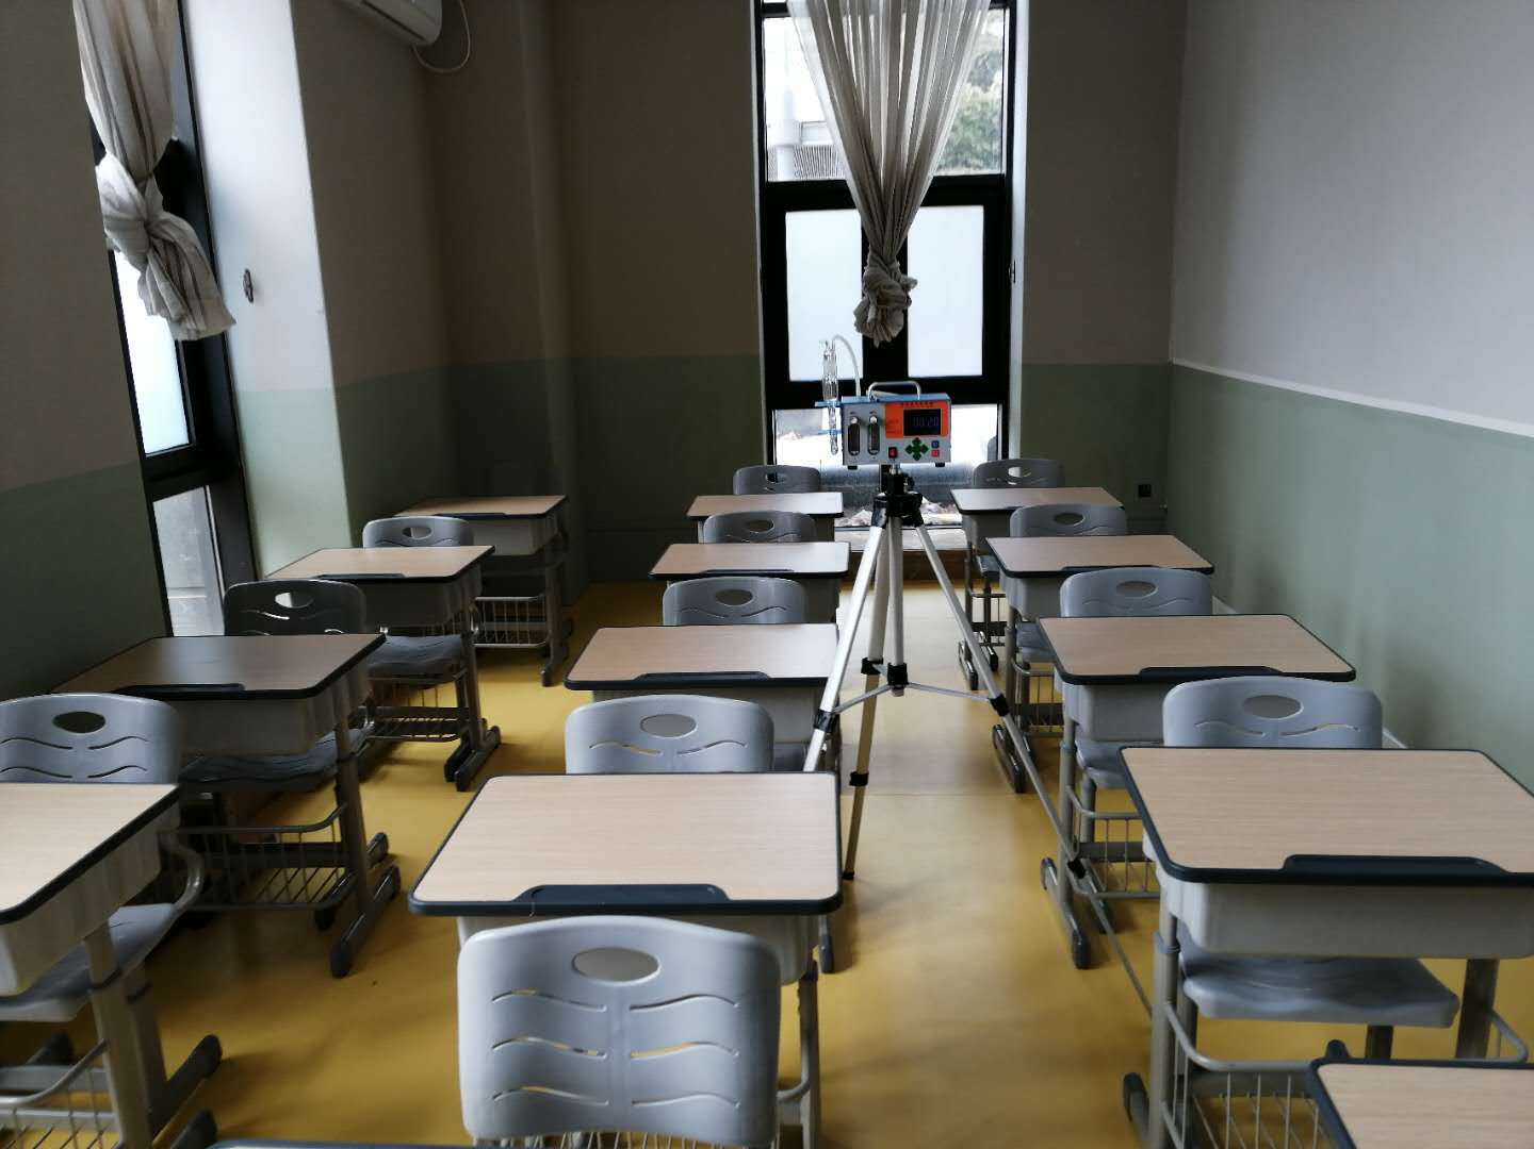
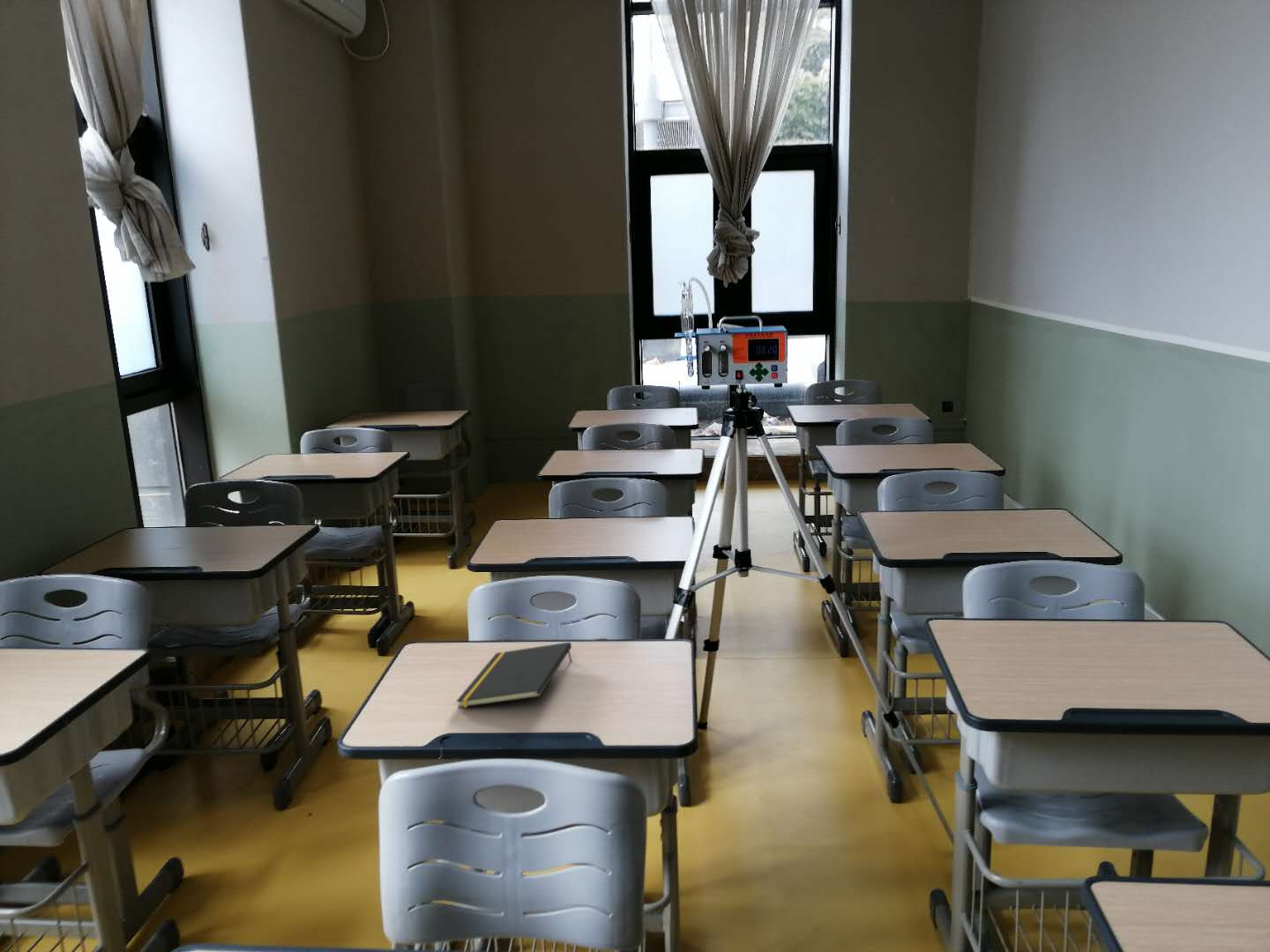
+ notepad [455,641,572,709]
